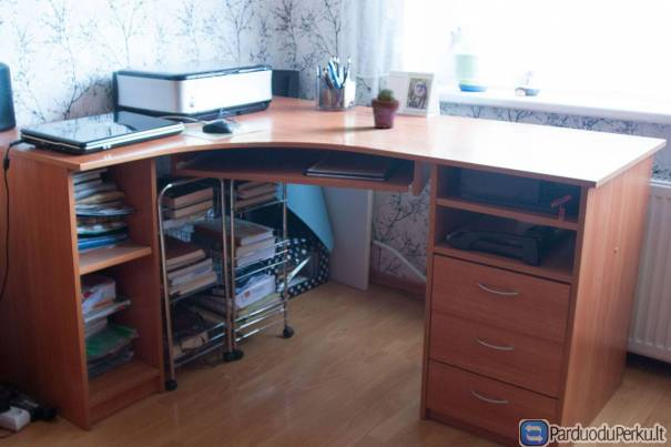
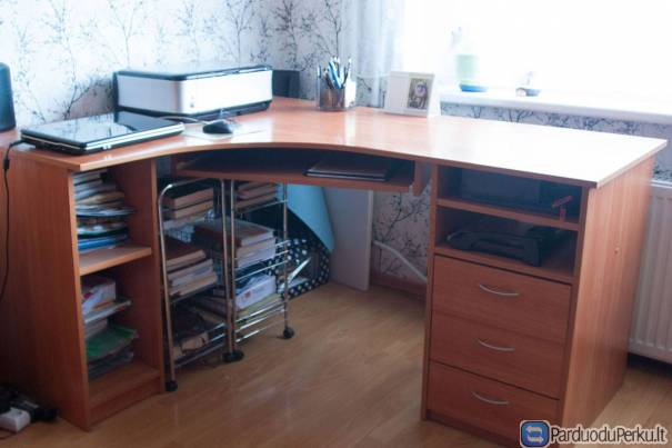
- potted succulent [369,88,401,130]
